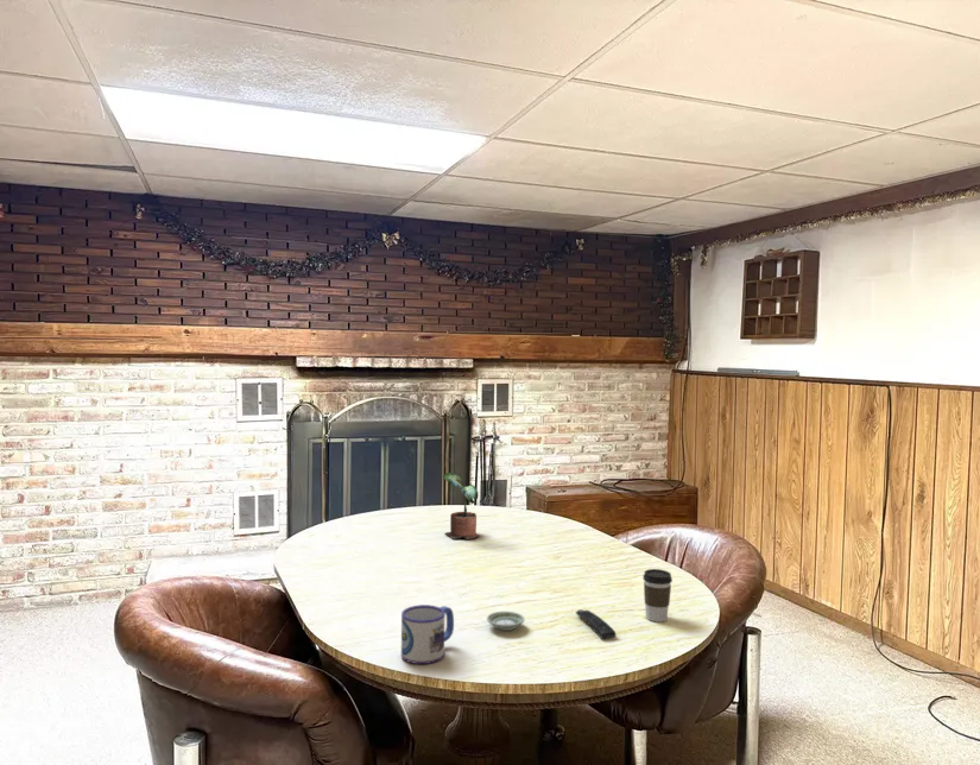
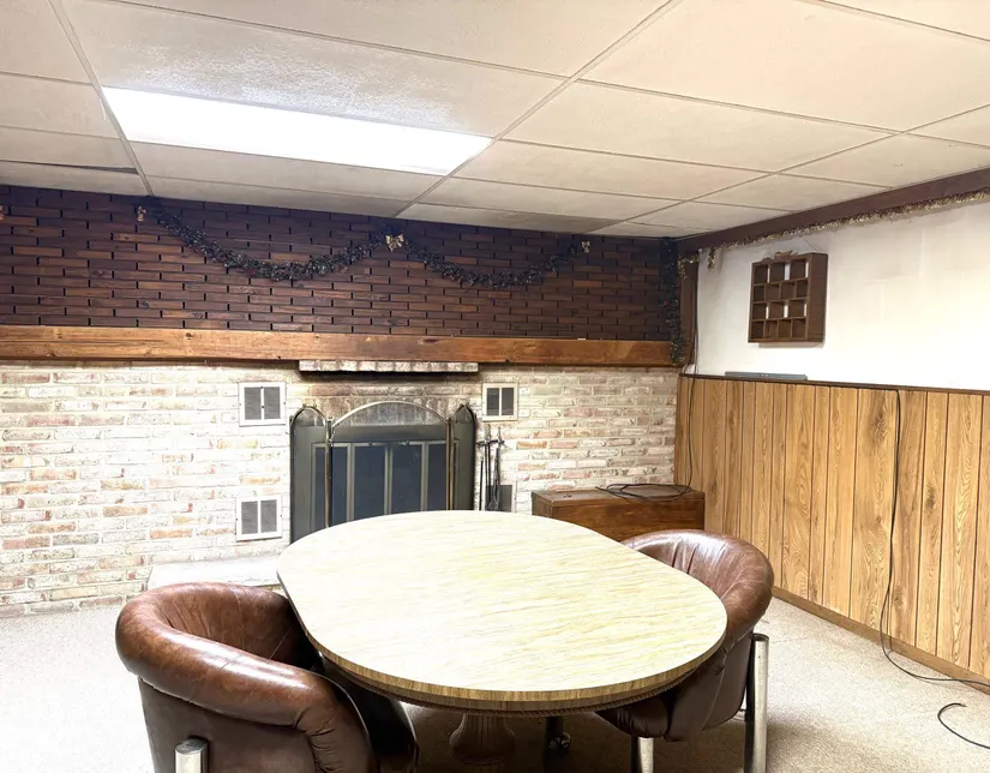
- coffee cup [641,568,674,622]
- mug [400,603,455,665]
- remote control [575,608,617,639]
- saucer [486,611,526,632]
- potted plant [442,472,480,540]
